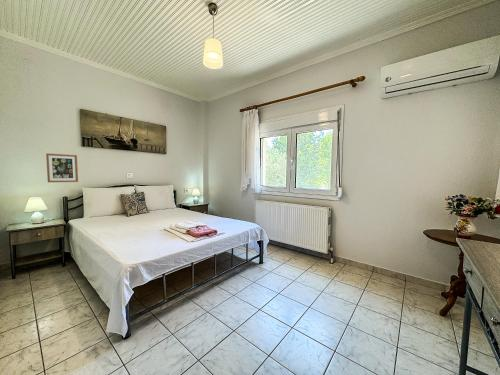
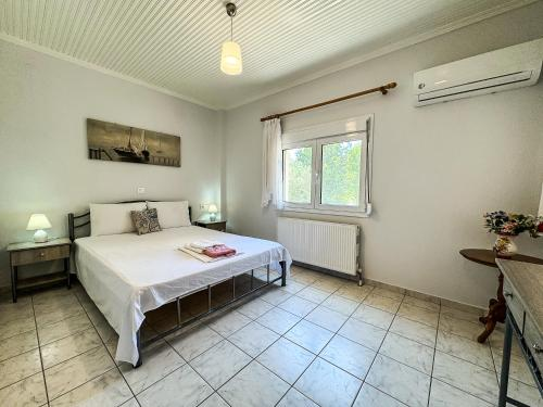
- wall art [45,152,79,183]
